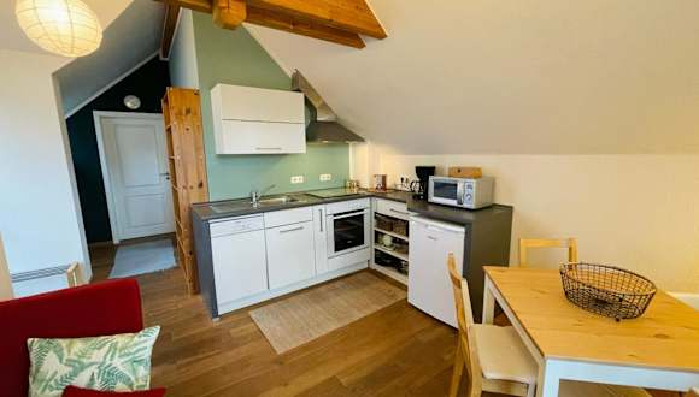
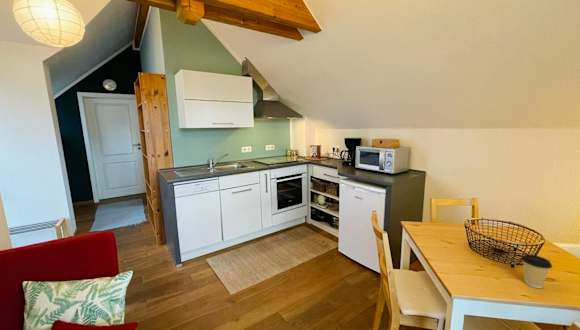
+ coffee cup [520,253,553,289]
